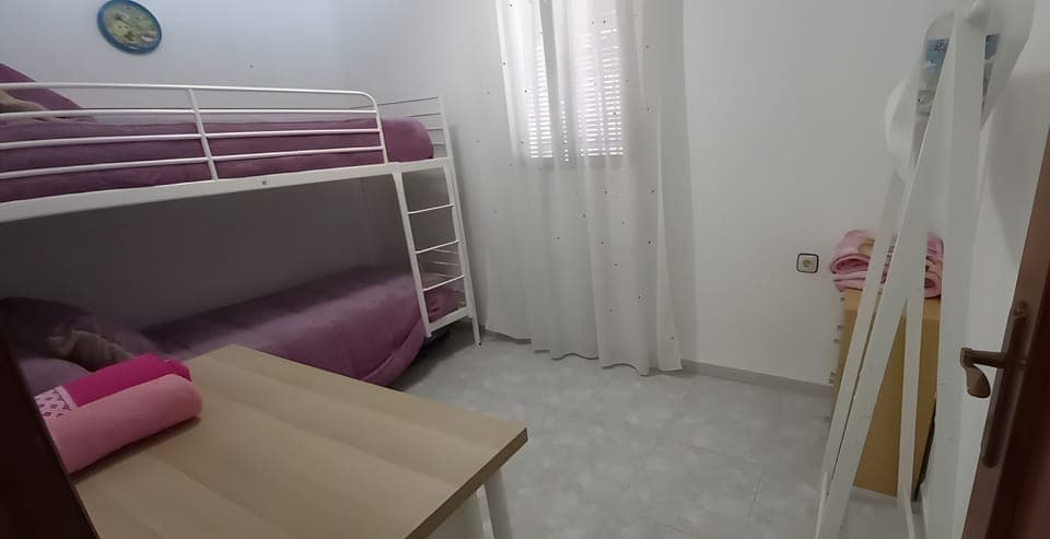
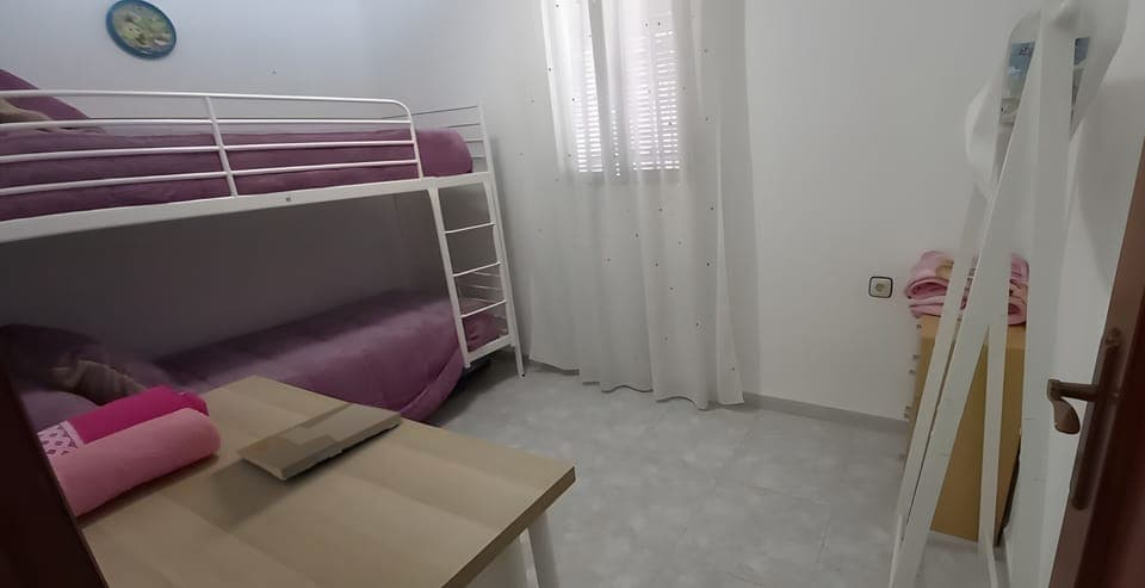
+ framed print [234,401,403,482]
